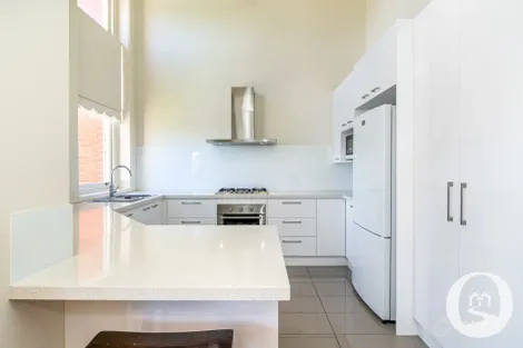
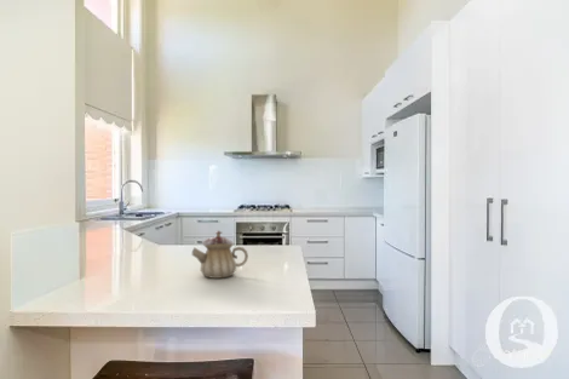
+ teapot [190,229,249,280]
